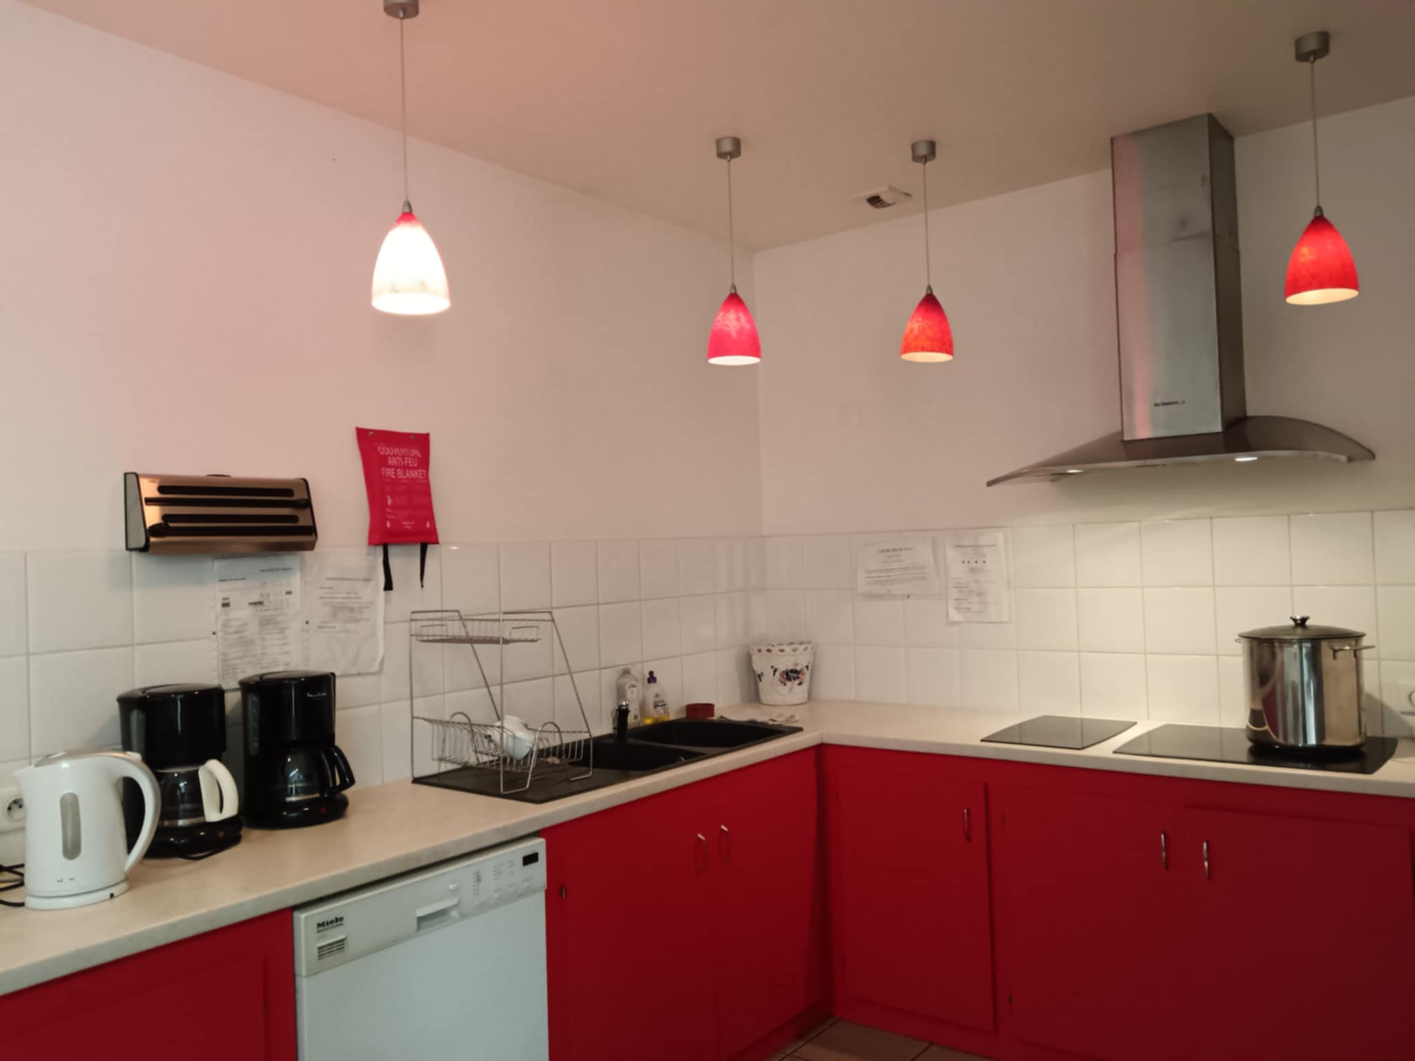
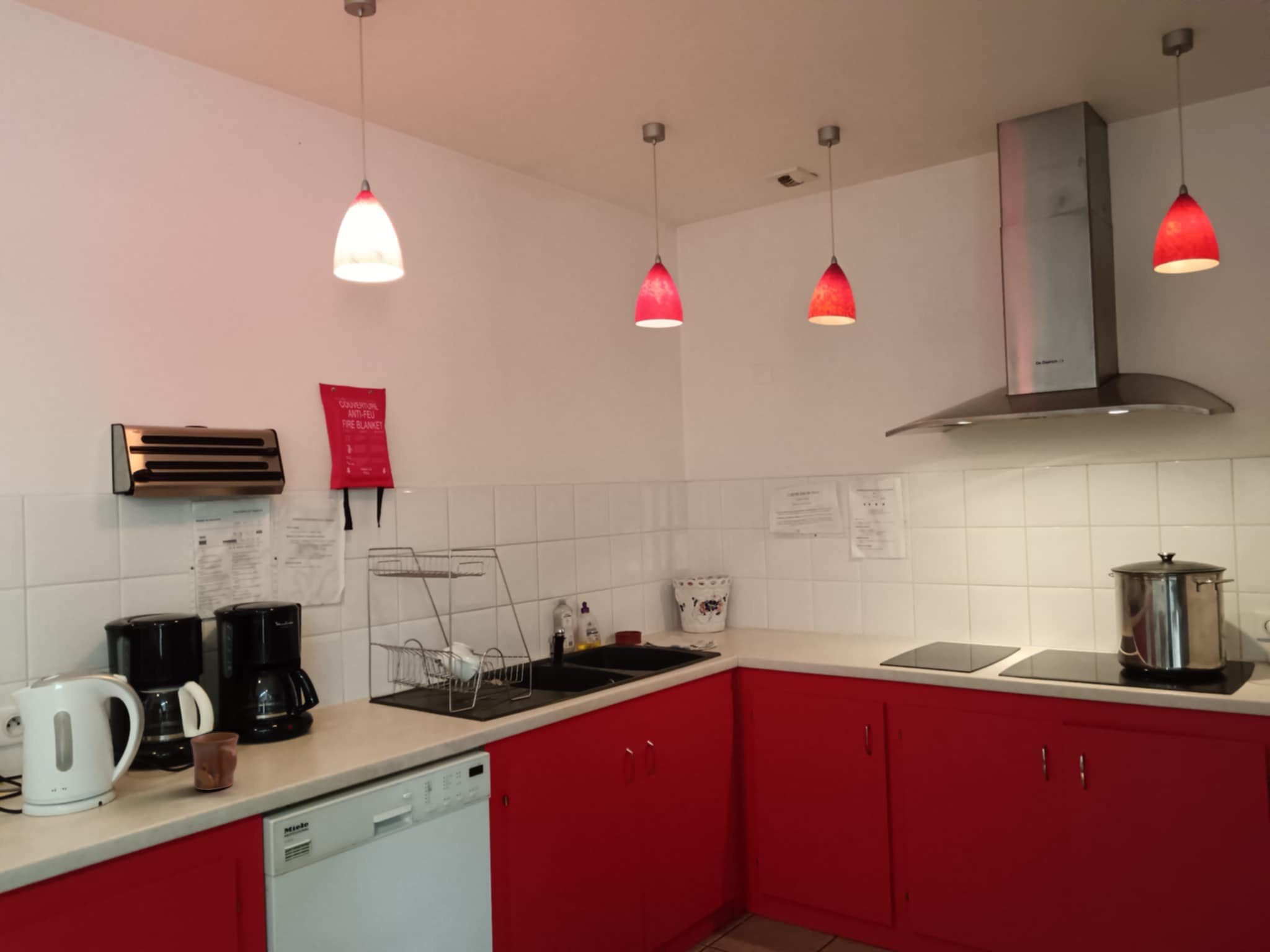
+ mug [190,732,239,791]
